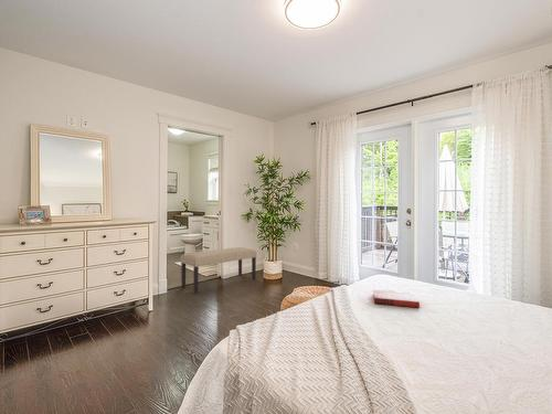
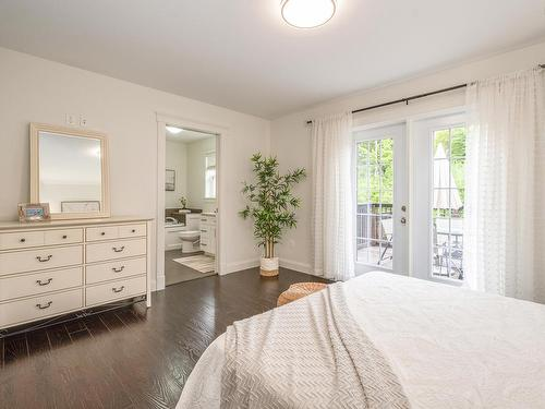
- hardback book [372,289,421,309]
- bench [179,246,258,294]
